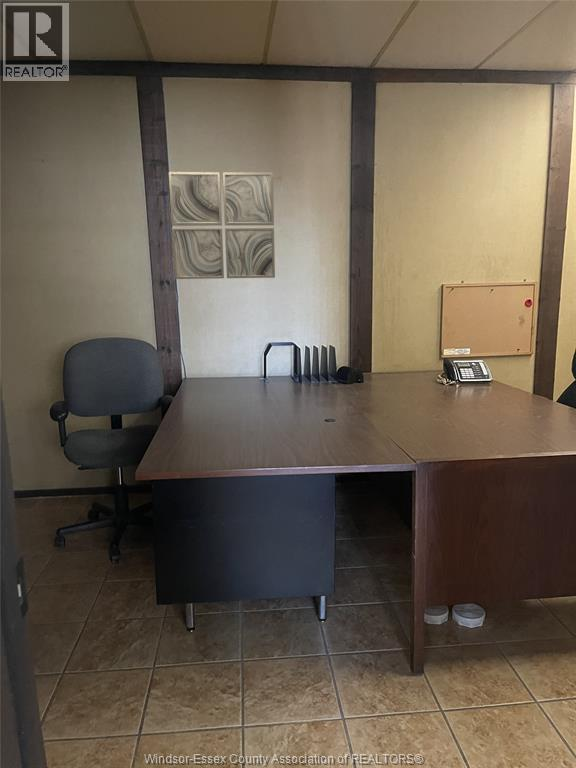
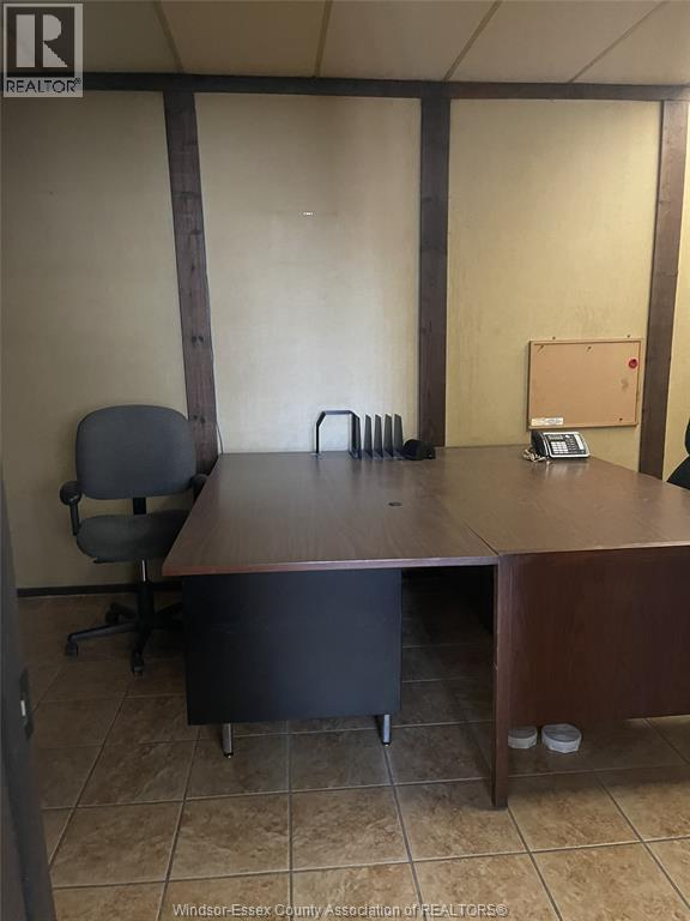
- wall art [168,171,276,280]
